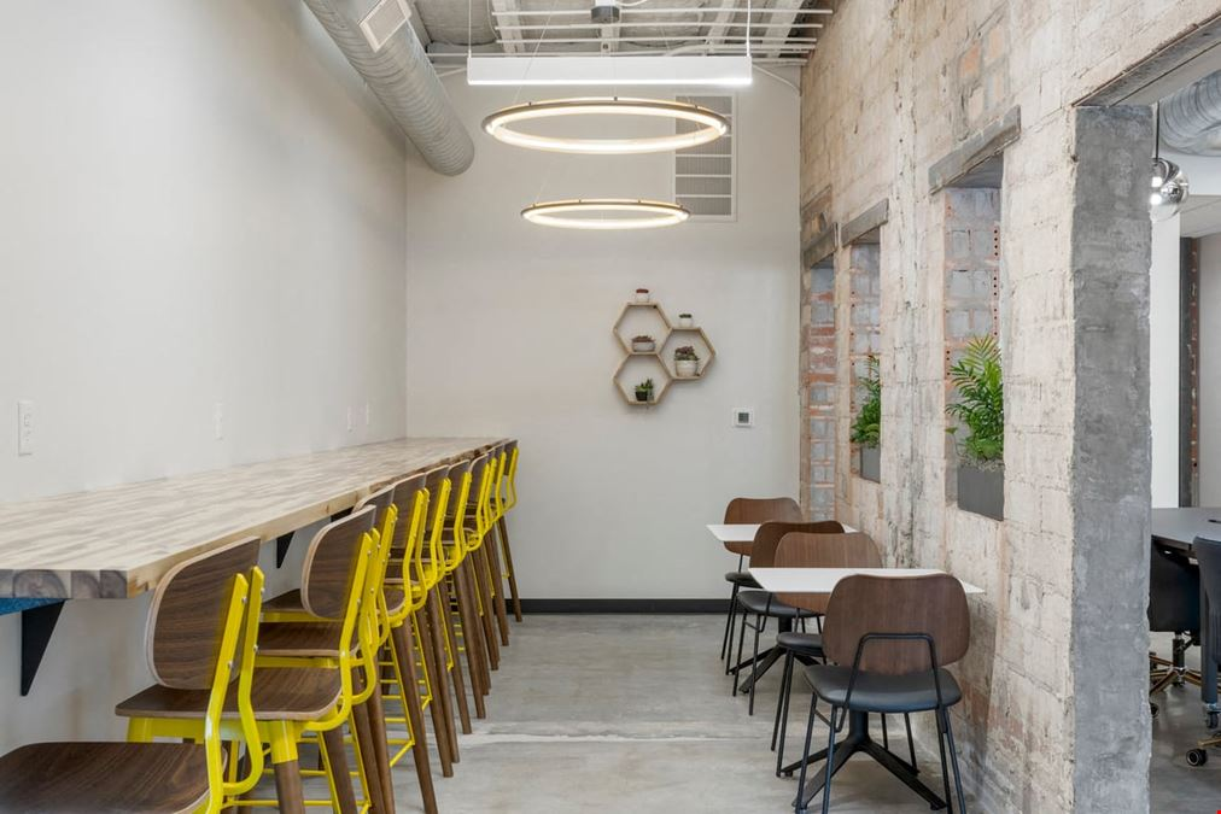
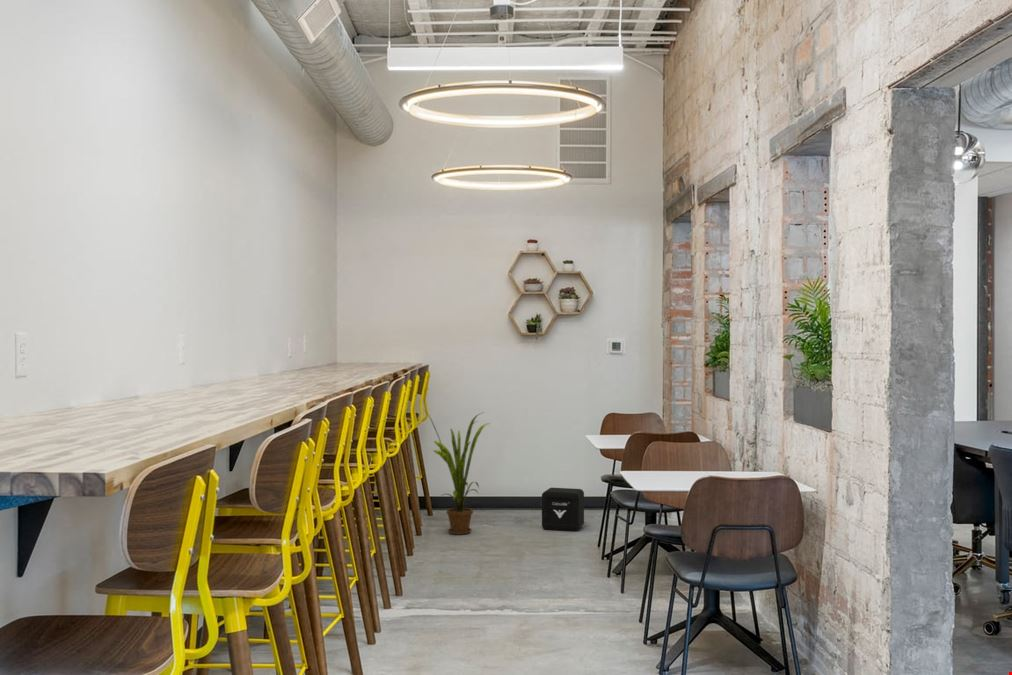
+ house plant [423,409,491,536]
+ air purifier [541,487,585,532]
